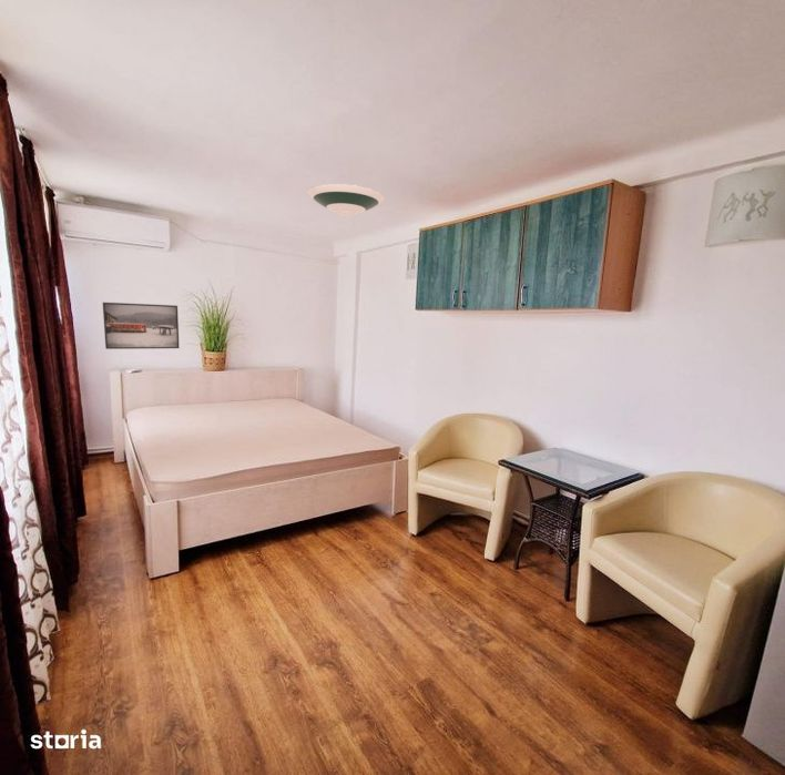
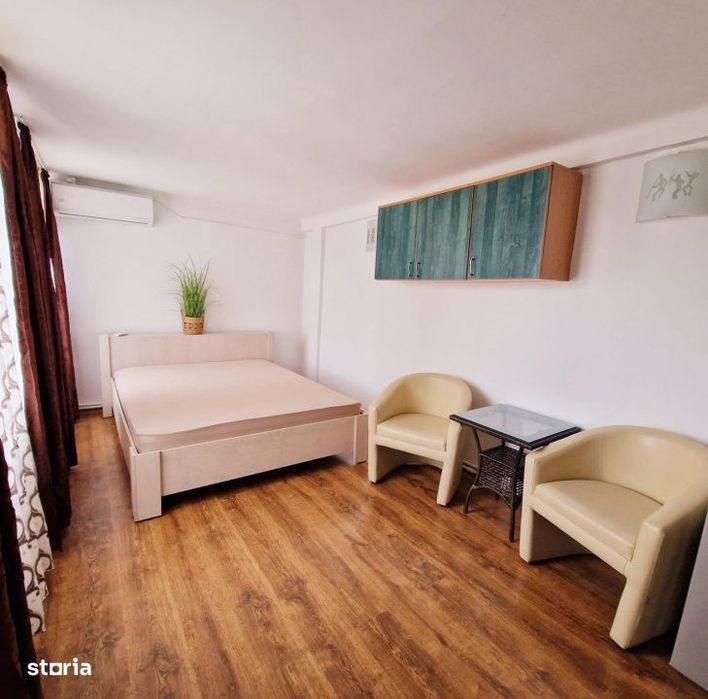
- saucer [306,182,386,217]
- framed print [102,302,181,350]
